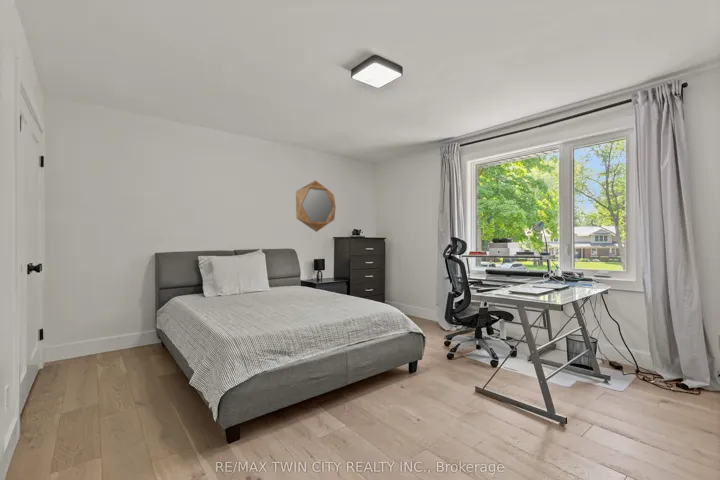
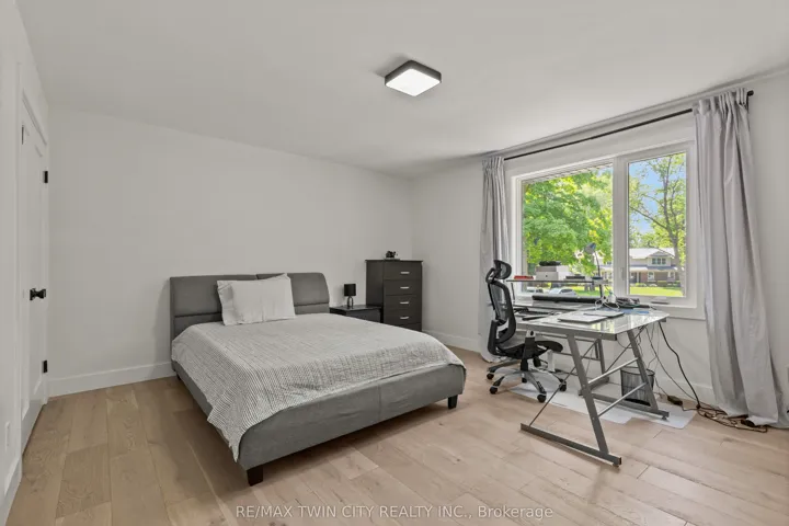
- home mirror [295,179,337,233]
